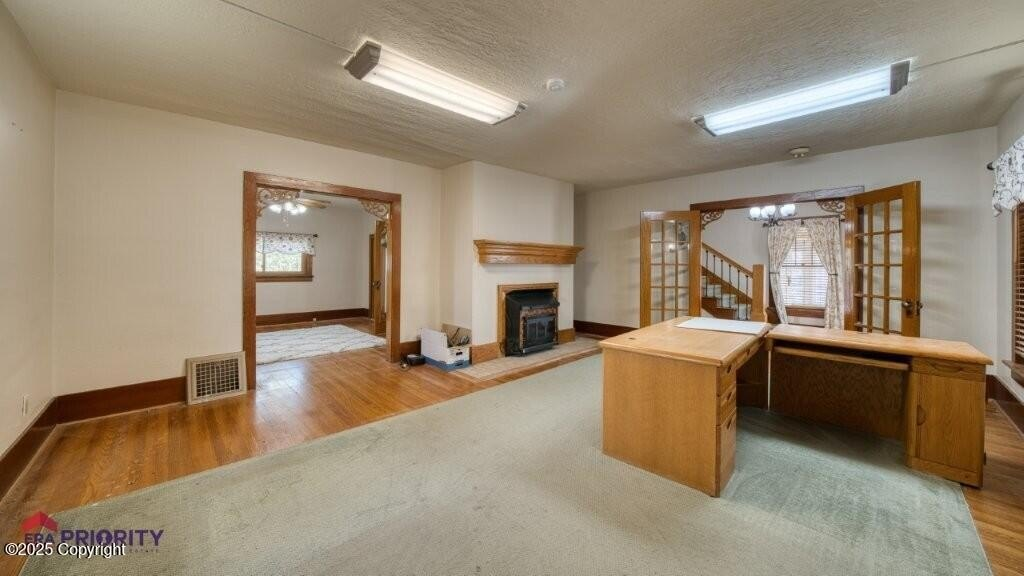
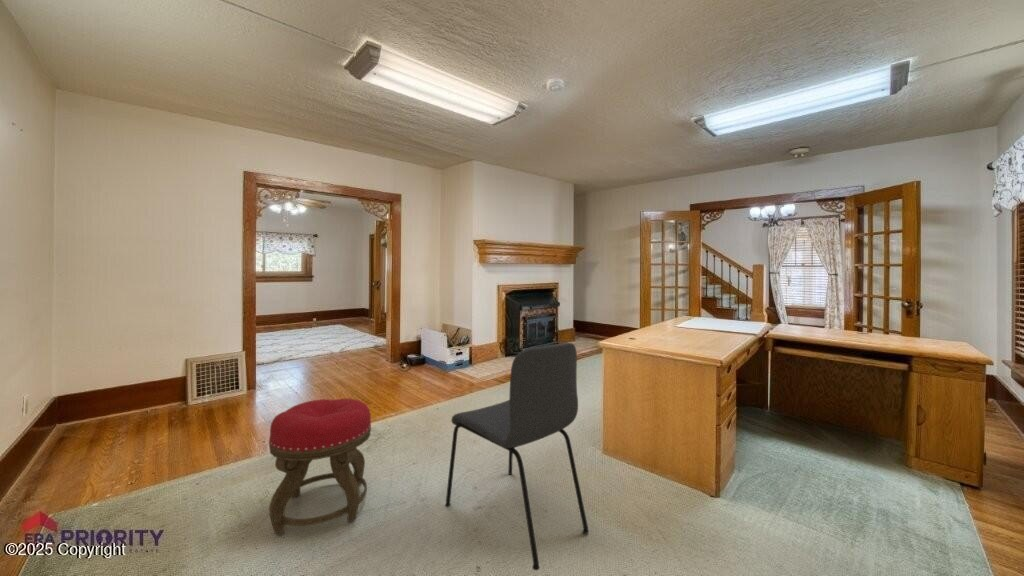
+ chair [444,342,590,571]
+ stool [268,397,372,536]
